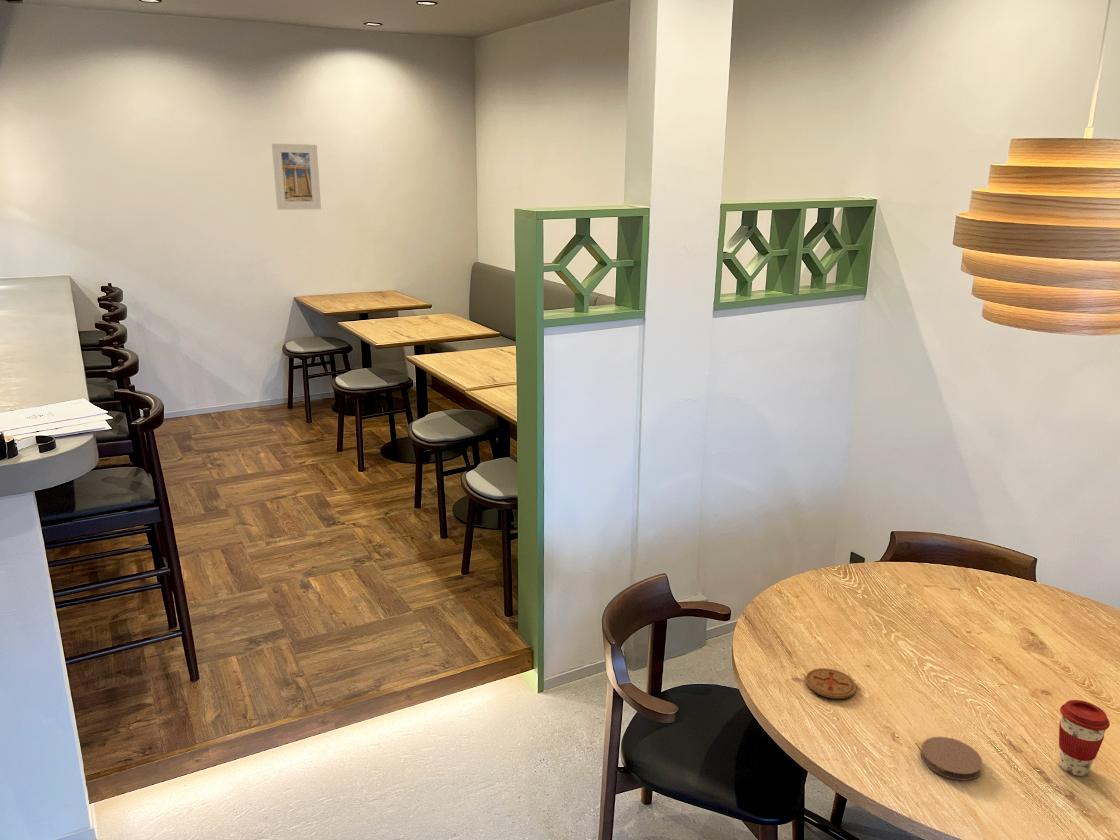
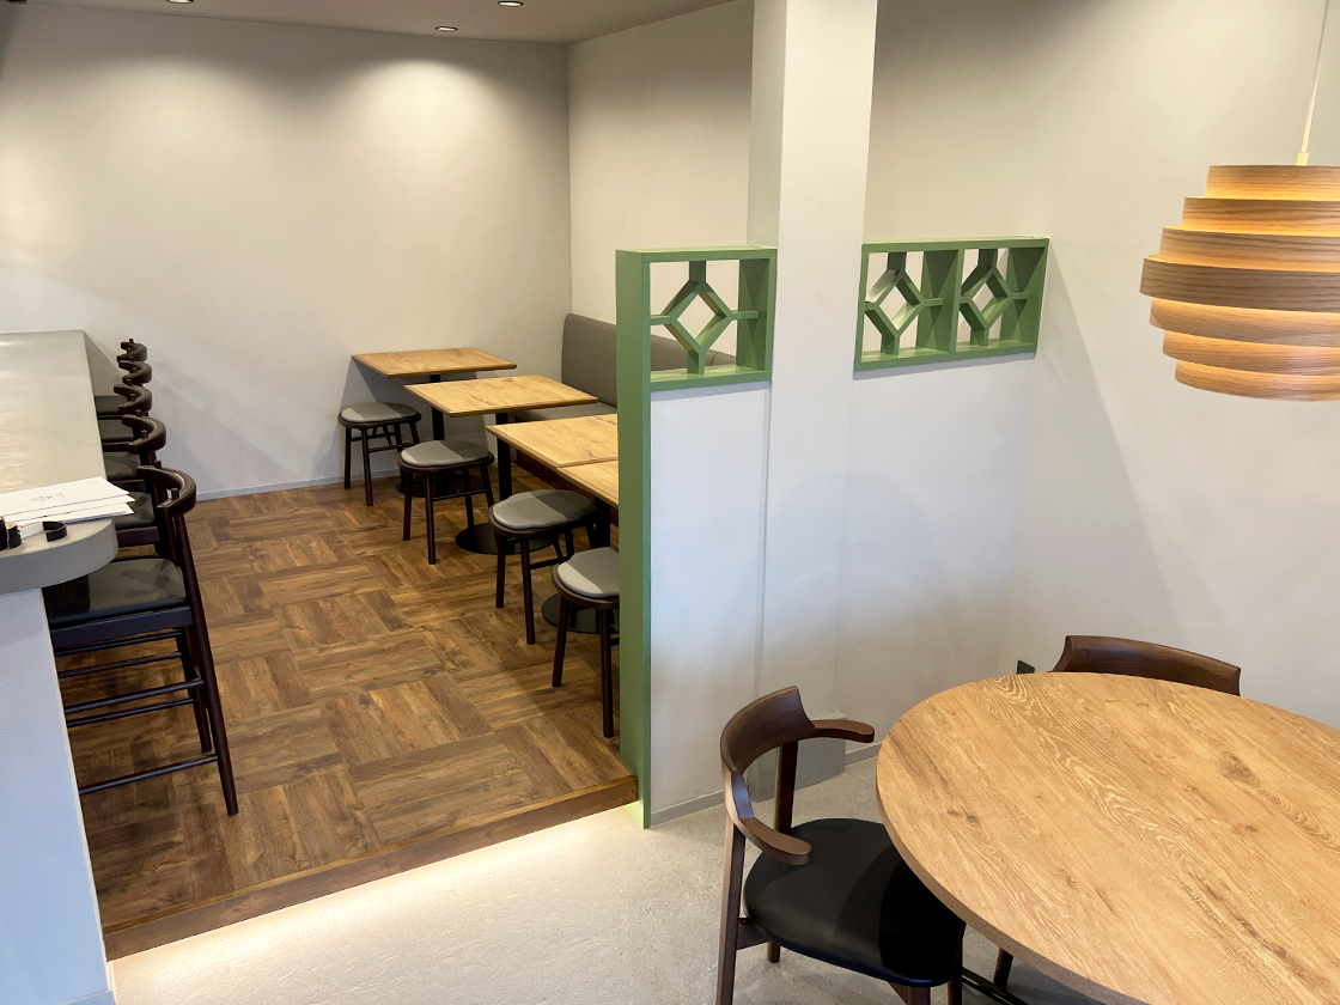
- coaster [804,667,858,700]
- coffee cup [1058,699,1111,777]
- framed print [271,143,322,211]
- coaster [920,736,984,781]
